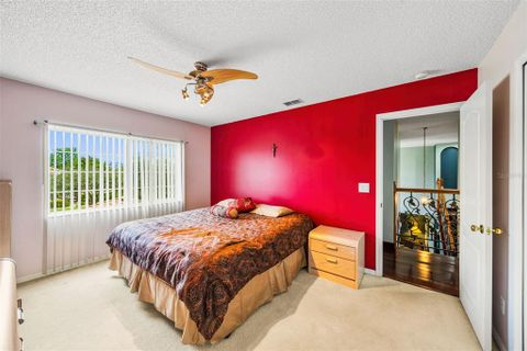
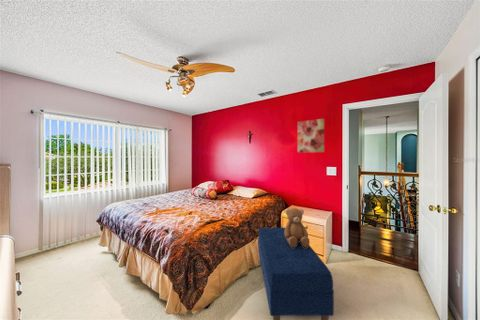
+ teddy bear [284,207,311,248]
+ wall art [297,118,325,154]
+ bench [257,227,335,320]
